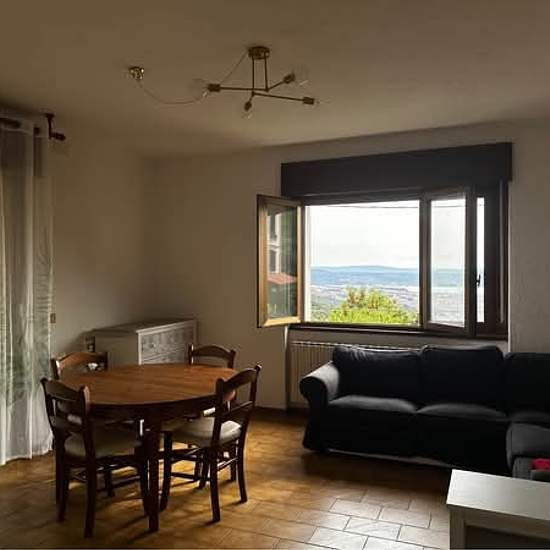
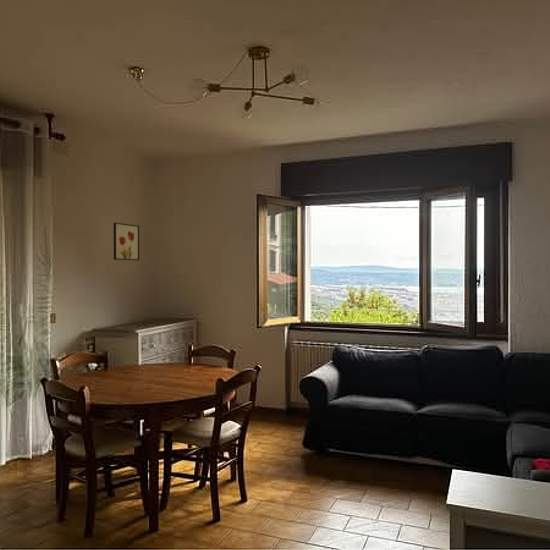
+ wall art [113,222,140,261]
